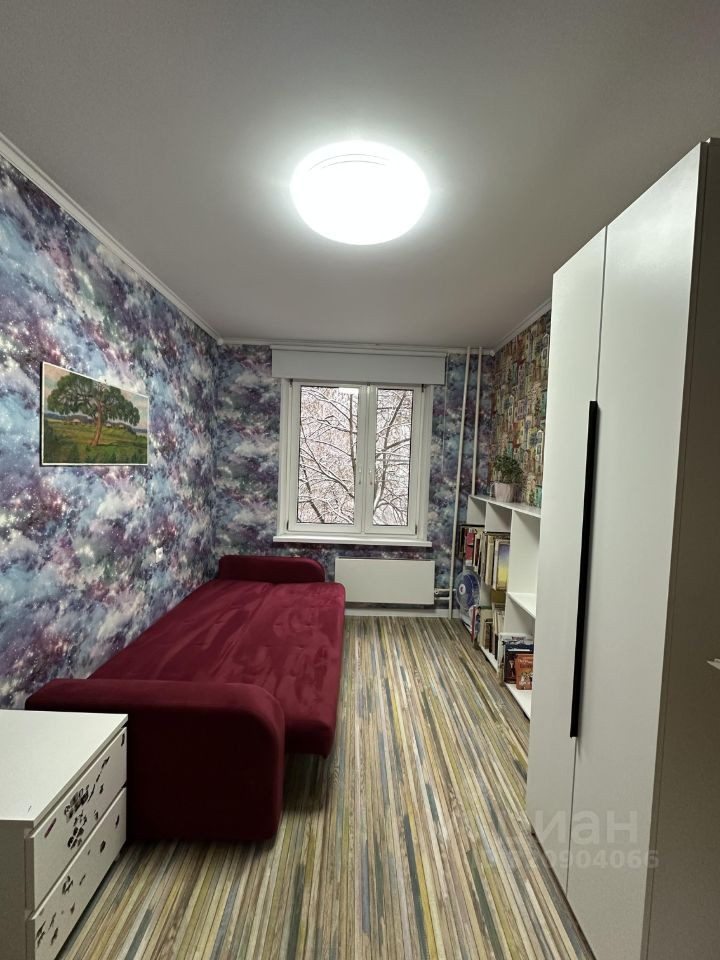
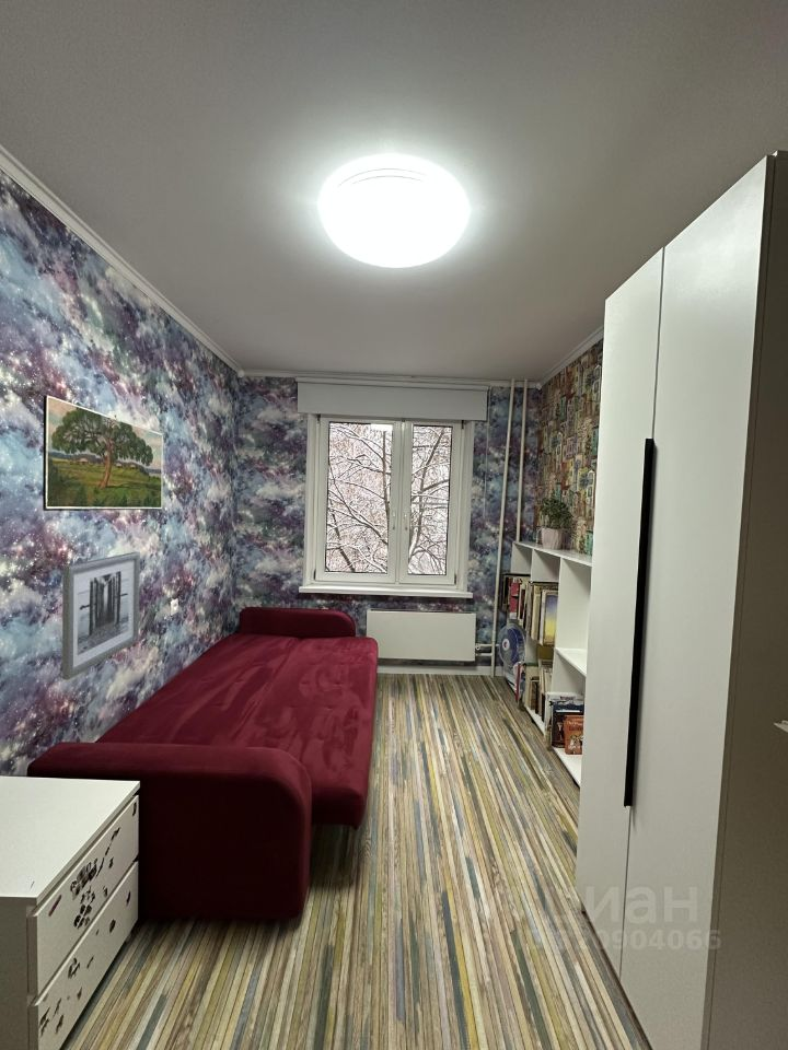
+ wall art [61,551,141,681]
